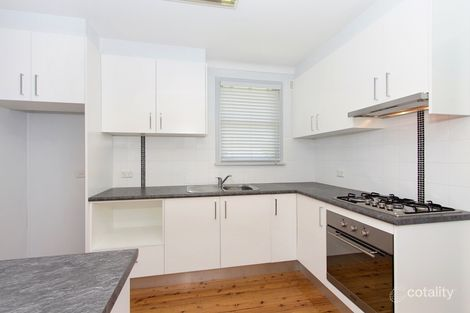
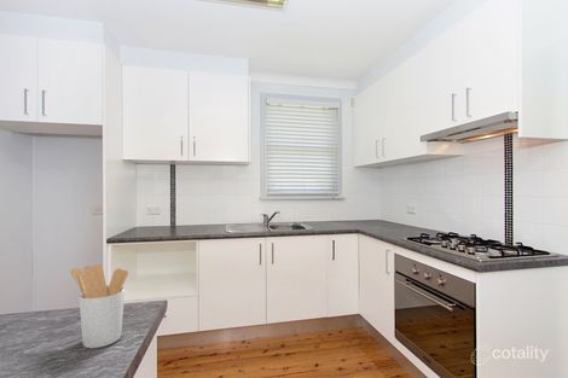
+ utensil holder [69,263,129,349]
